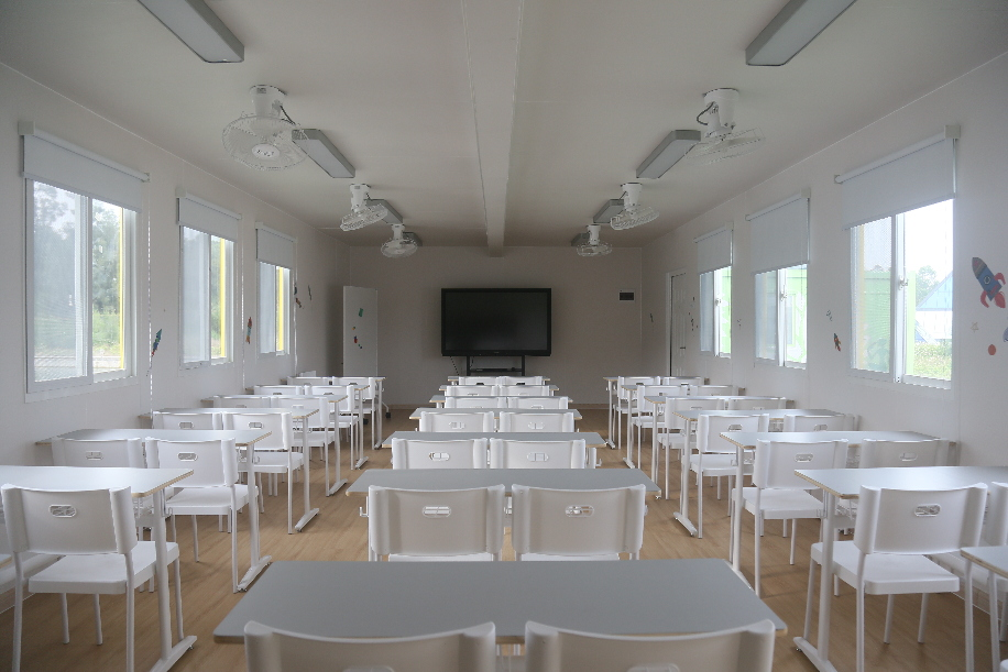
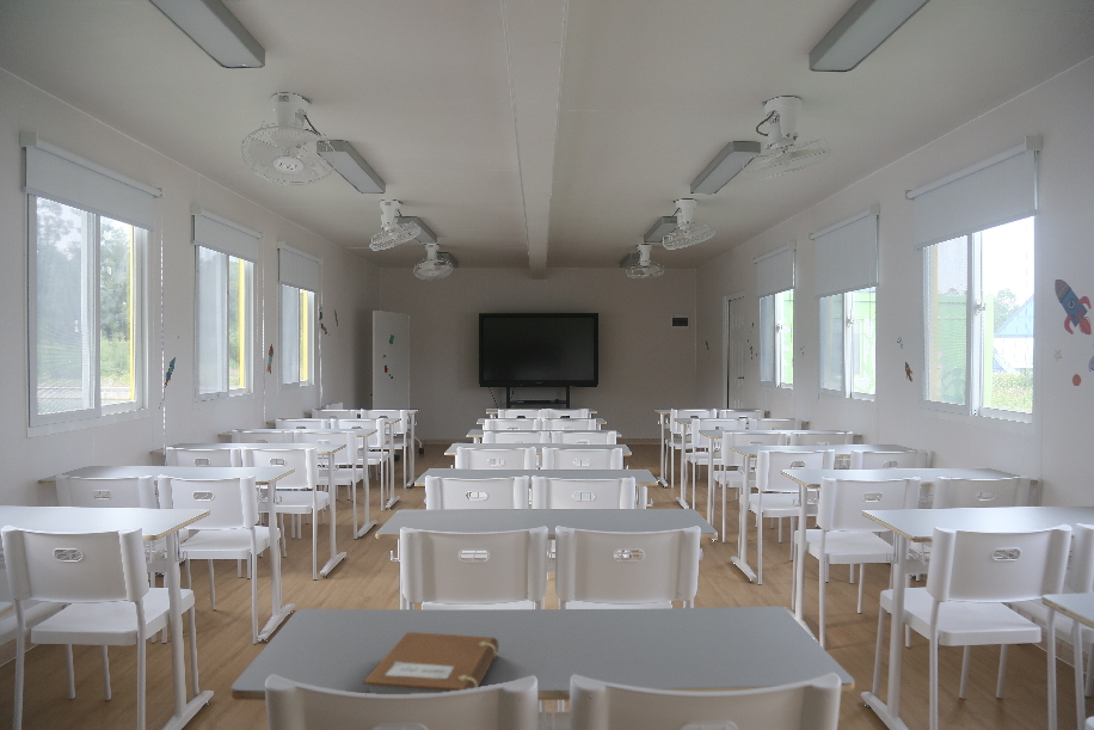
+ notebook [362,631,499,695]
